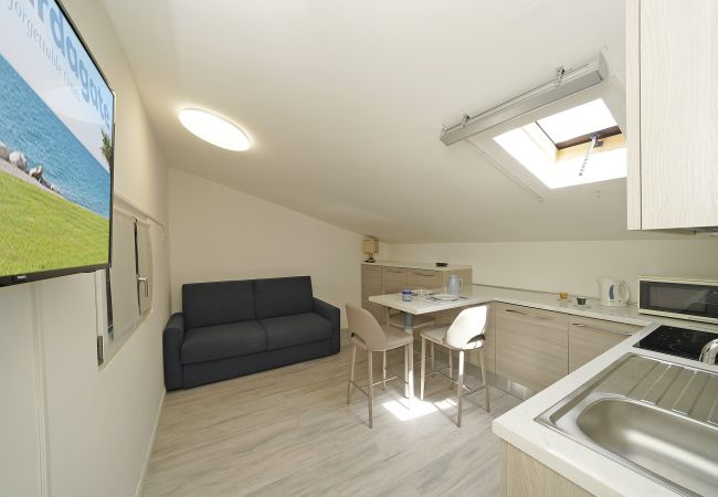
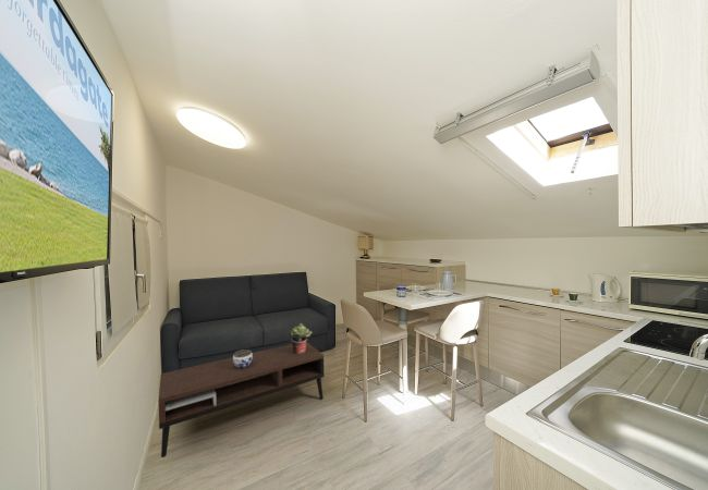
+ jar [232,348,253,368]
+ potted plant [290,322,313,354]
+ coffee table [157,341,326,458]
